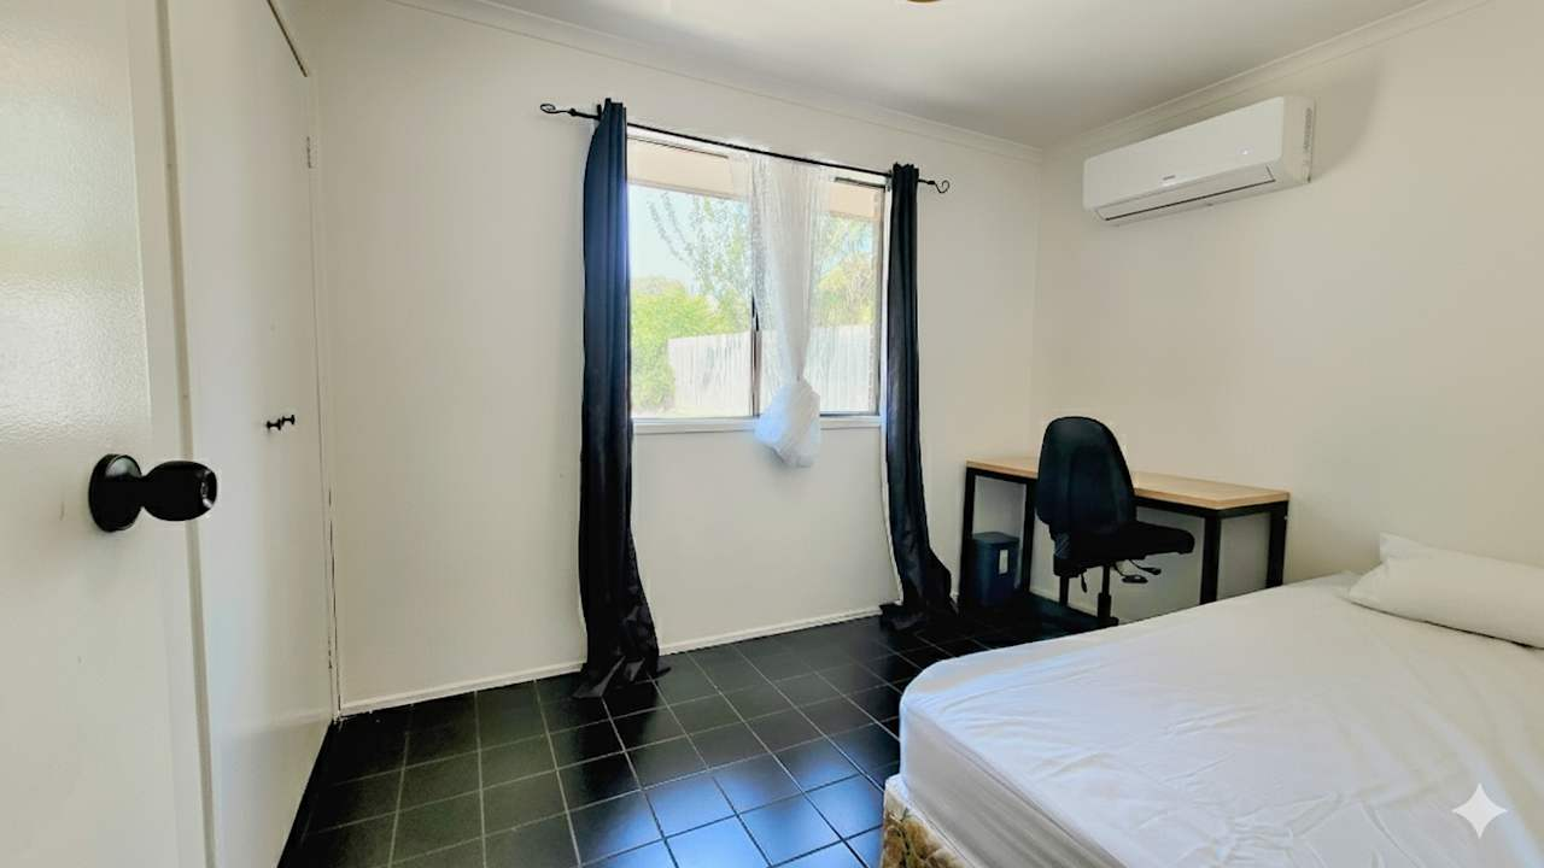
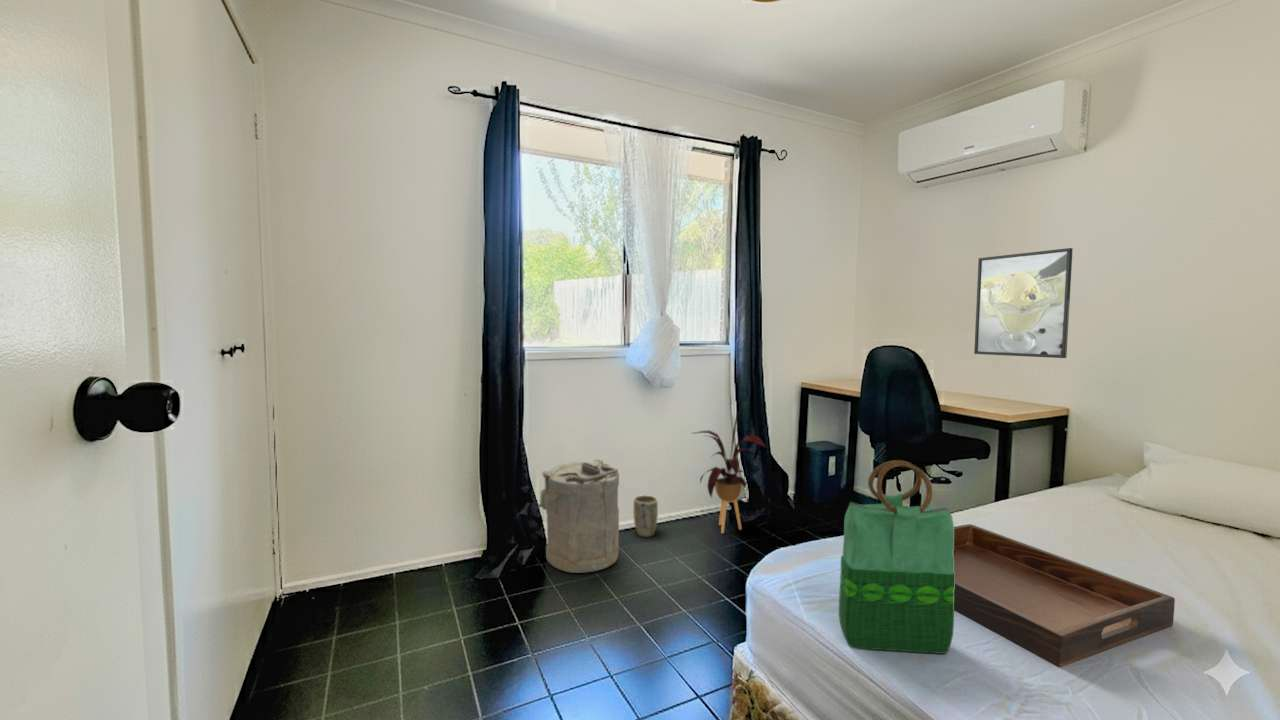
+ house plant [692,407,767,534]
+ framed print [973,247,1074,359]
+ tote bag [838,459,955,655]
+ serving tray [953,523,1176,669]
+ laundry hamper [537,458,620,574]
+ plant pot [633,494,659,538]
